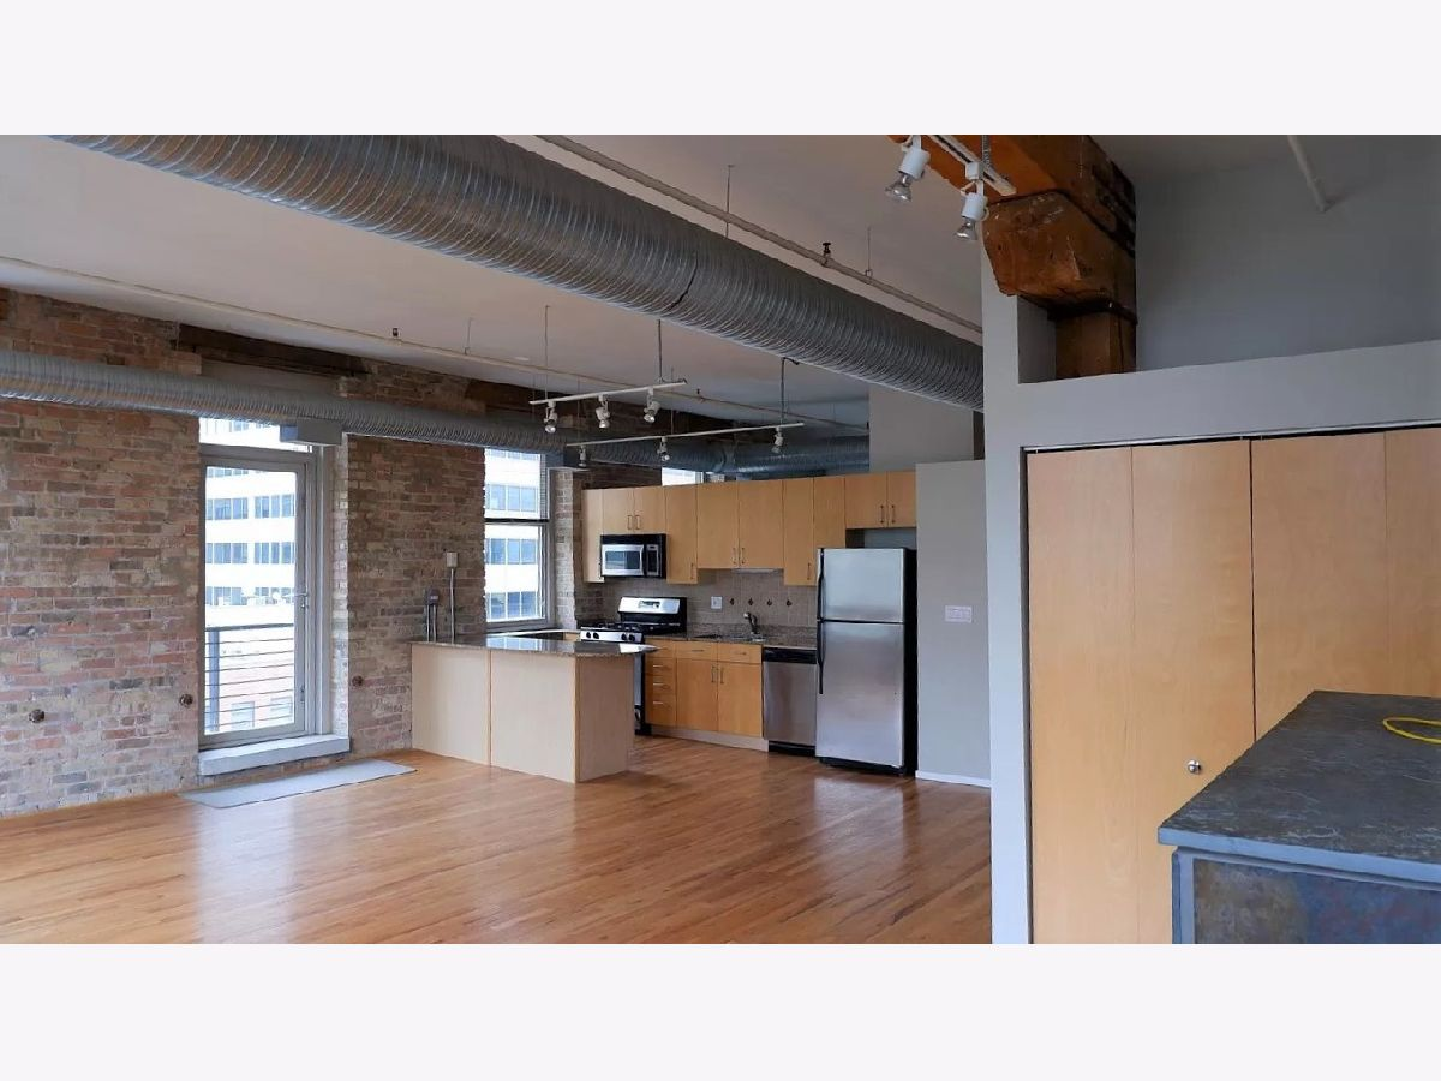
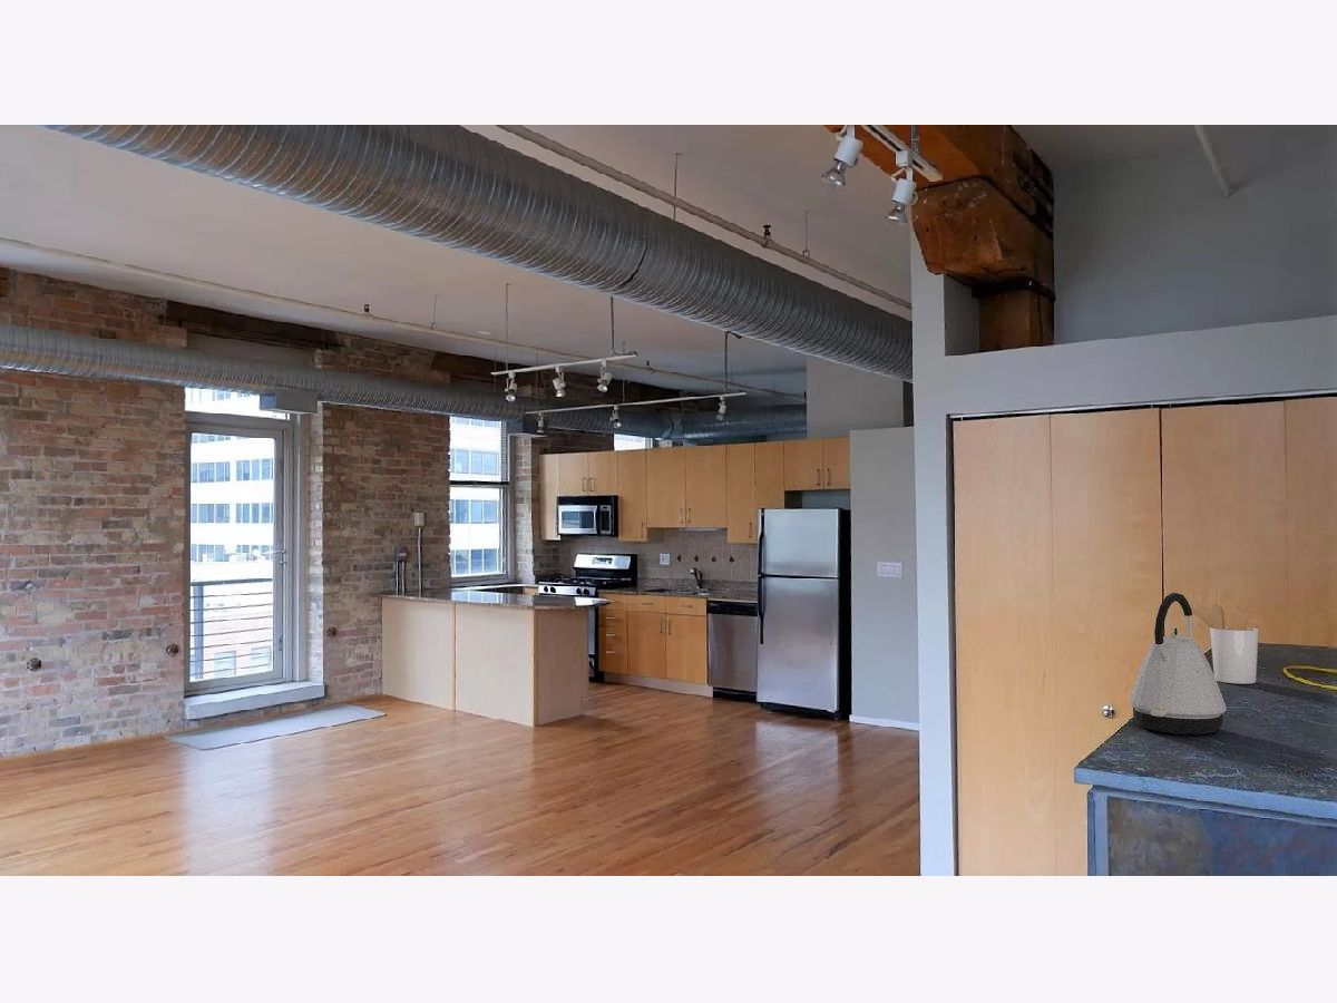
+ kettle [1129,592,1228,736]
+ utensil holder [1189,603,1259,685]
